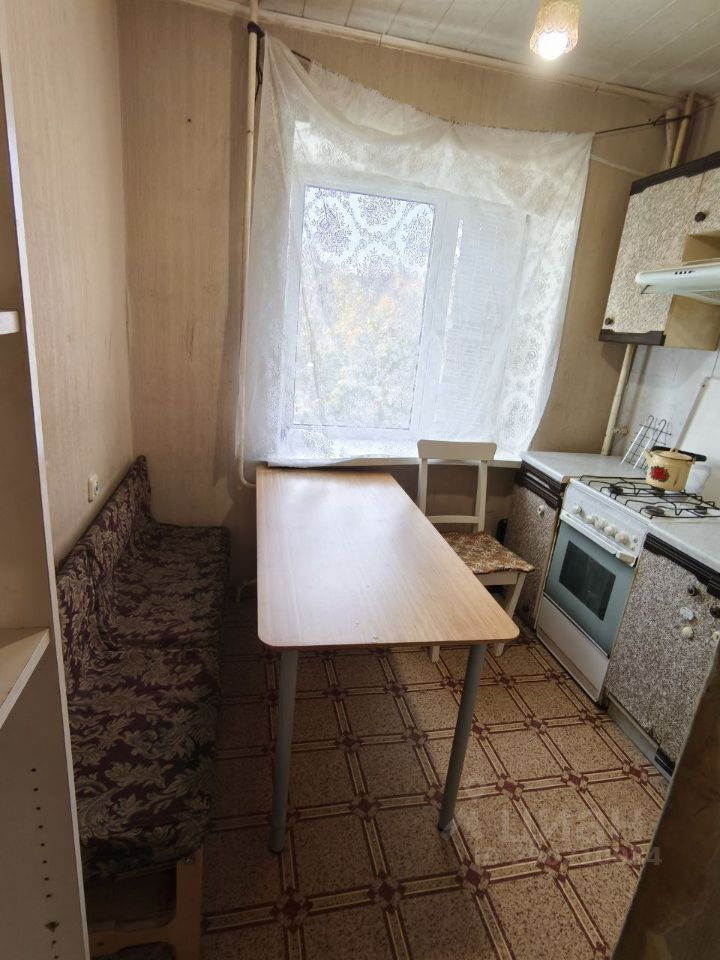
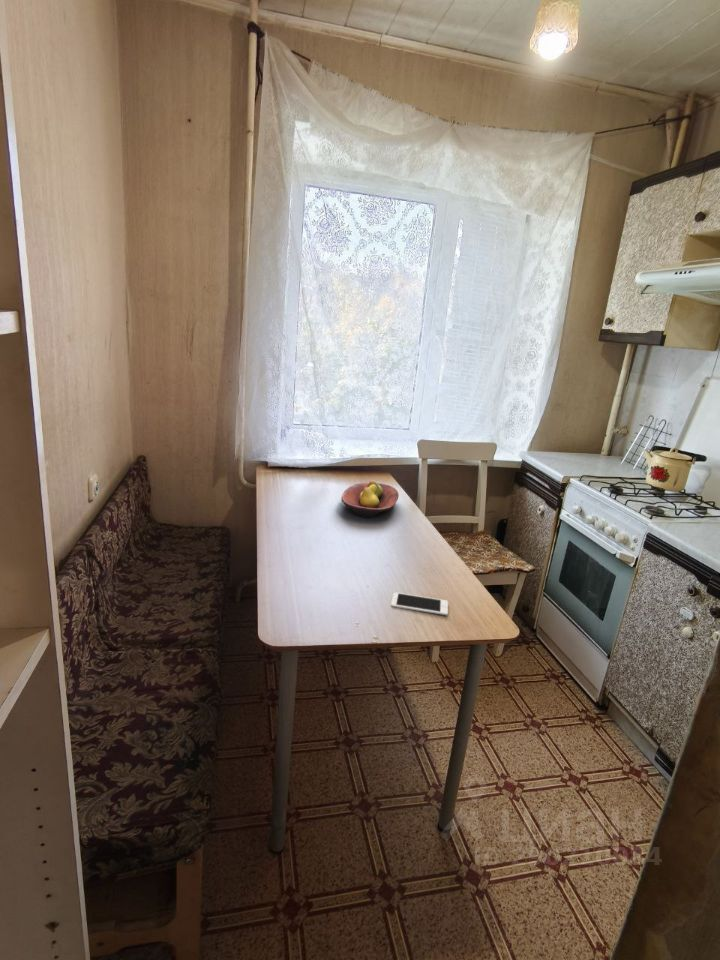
+ cell phone [390,592,449,616]
+ fruit bowl [340,479,400,519]
